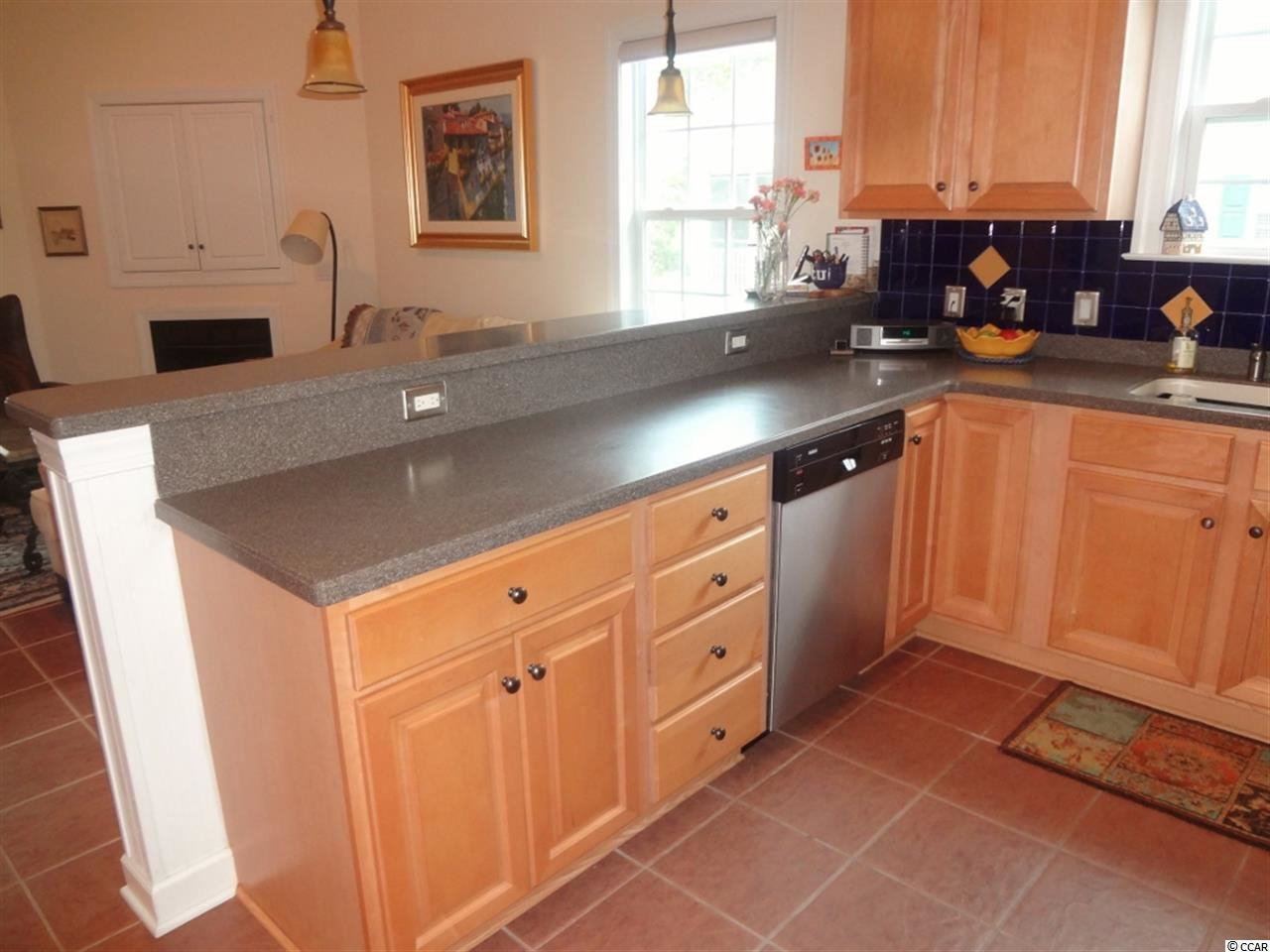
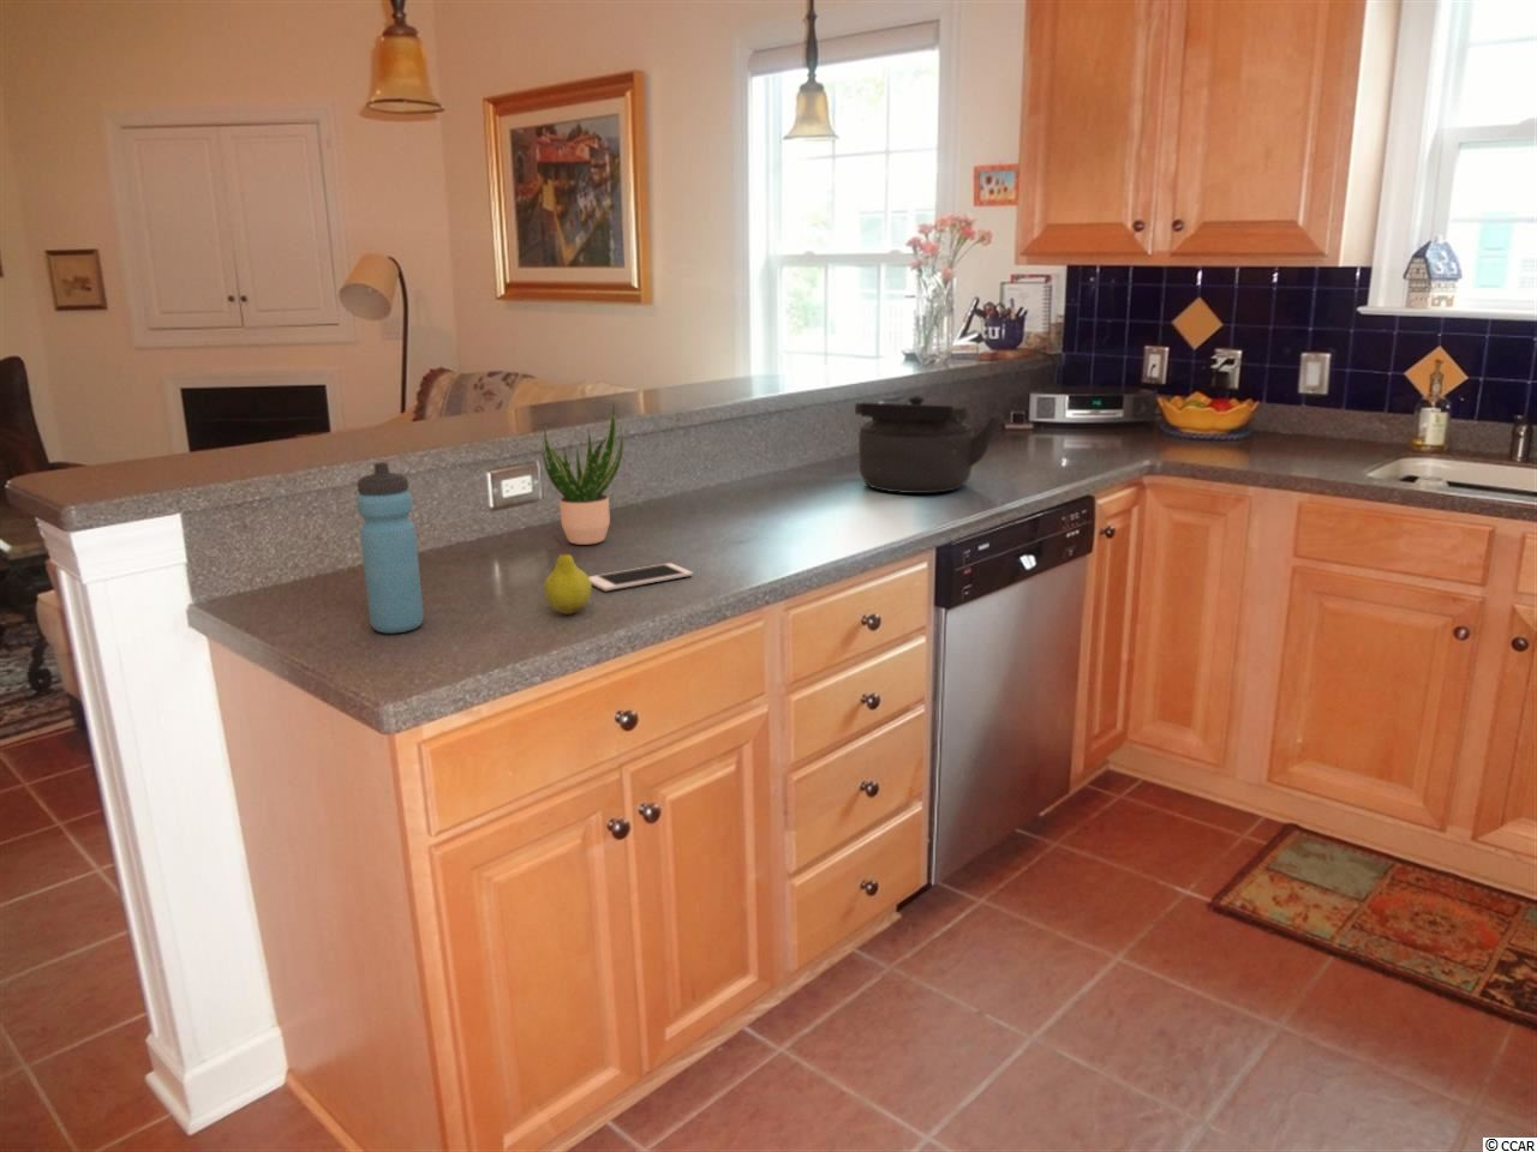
+ cell phone [588,561,693,592]
+ water bottle [356,461,425,635]
+ fruit [542,535,593,616]
+ kettle [853,394,1006,495]
+ potted plant [541,399,624,546]
